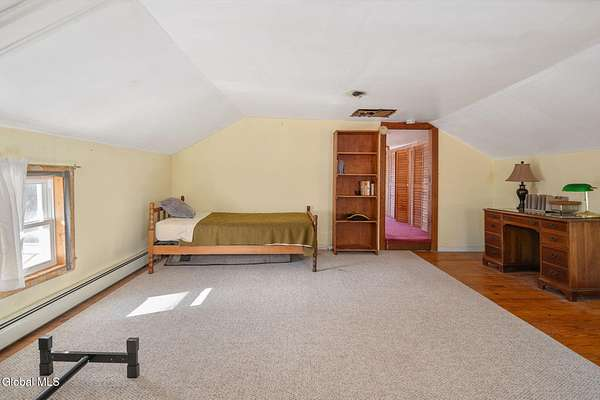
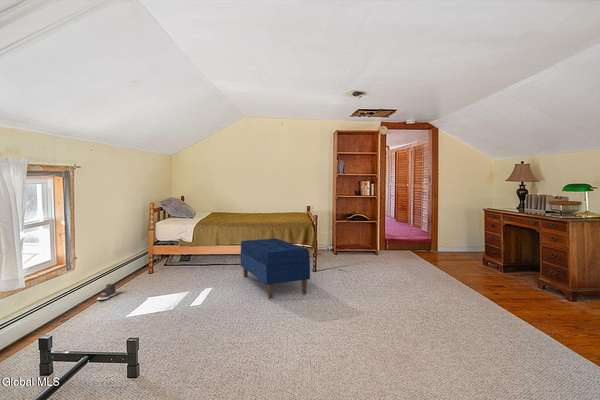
+ sneaker [97,283,117,301]
+ bench [239,238,311,300]
